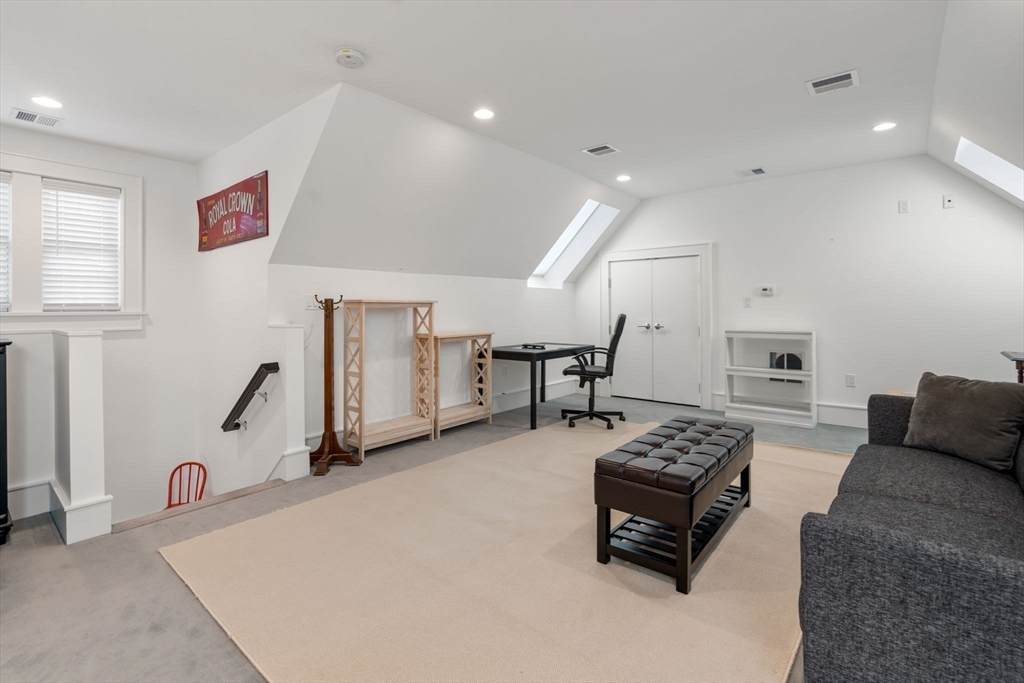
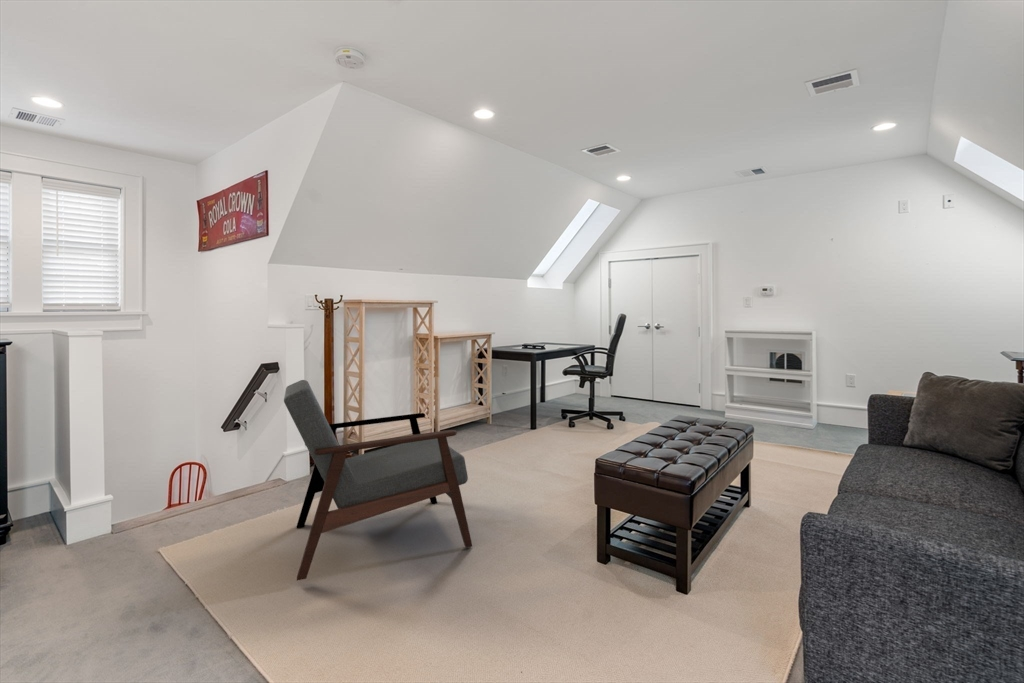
+ armchair [283,379,473,581]
